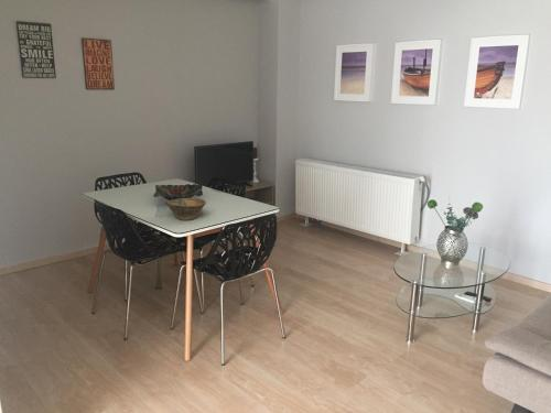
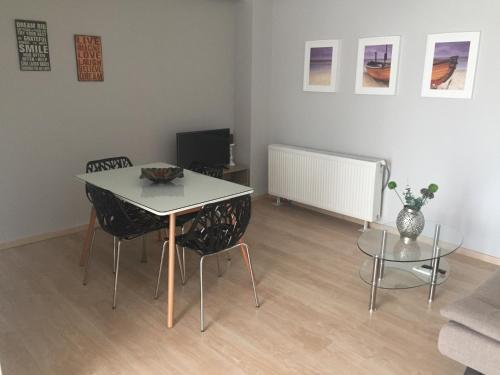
- bowl [165,197,207,221]
